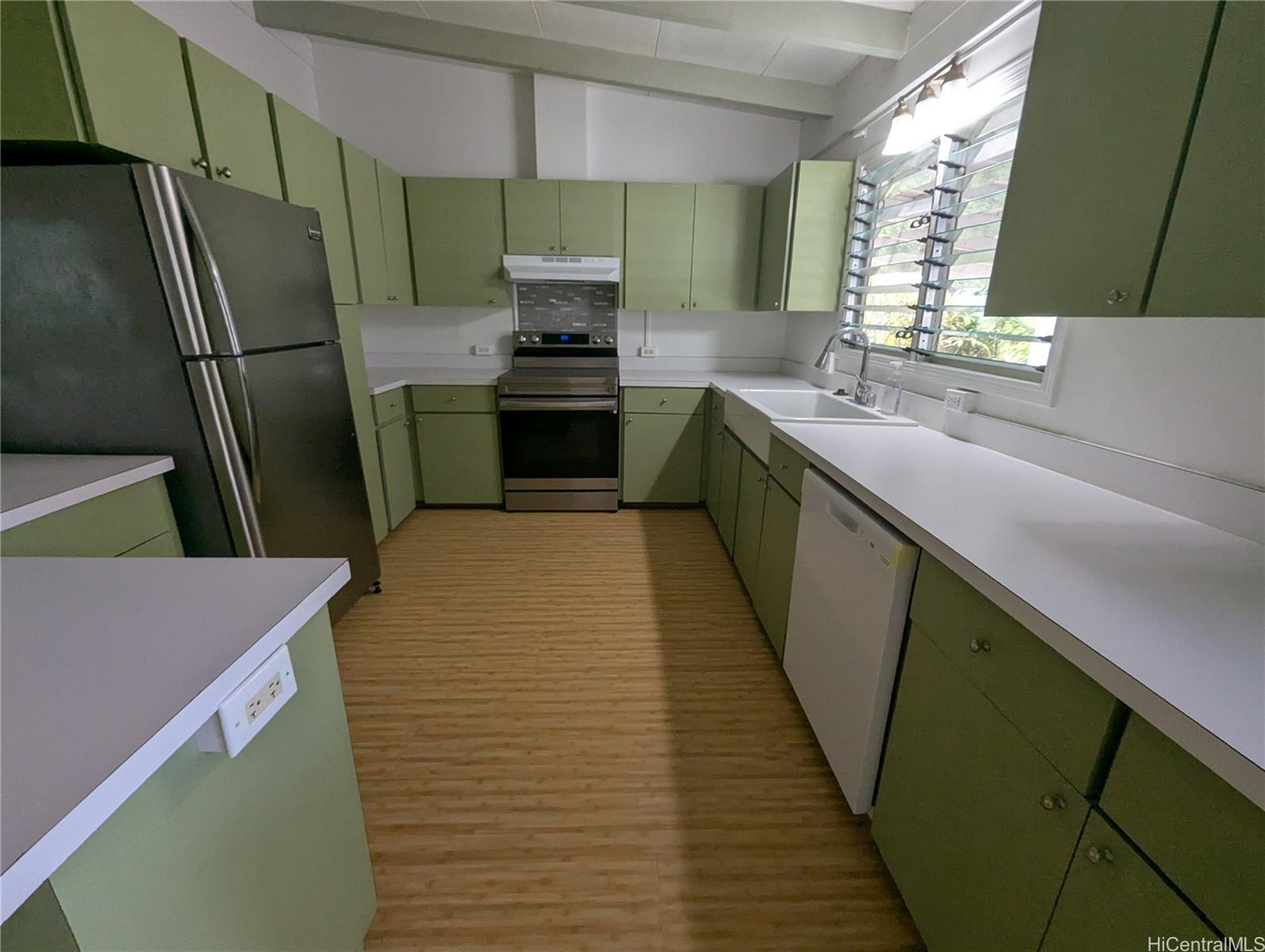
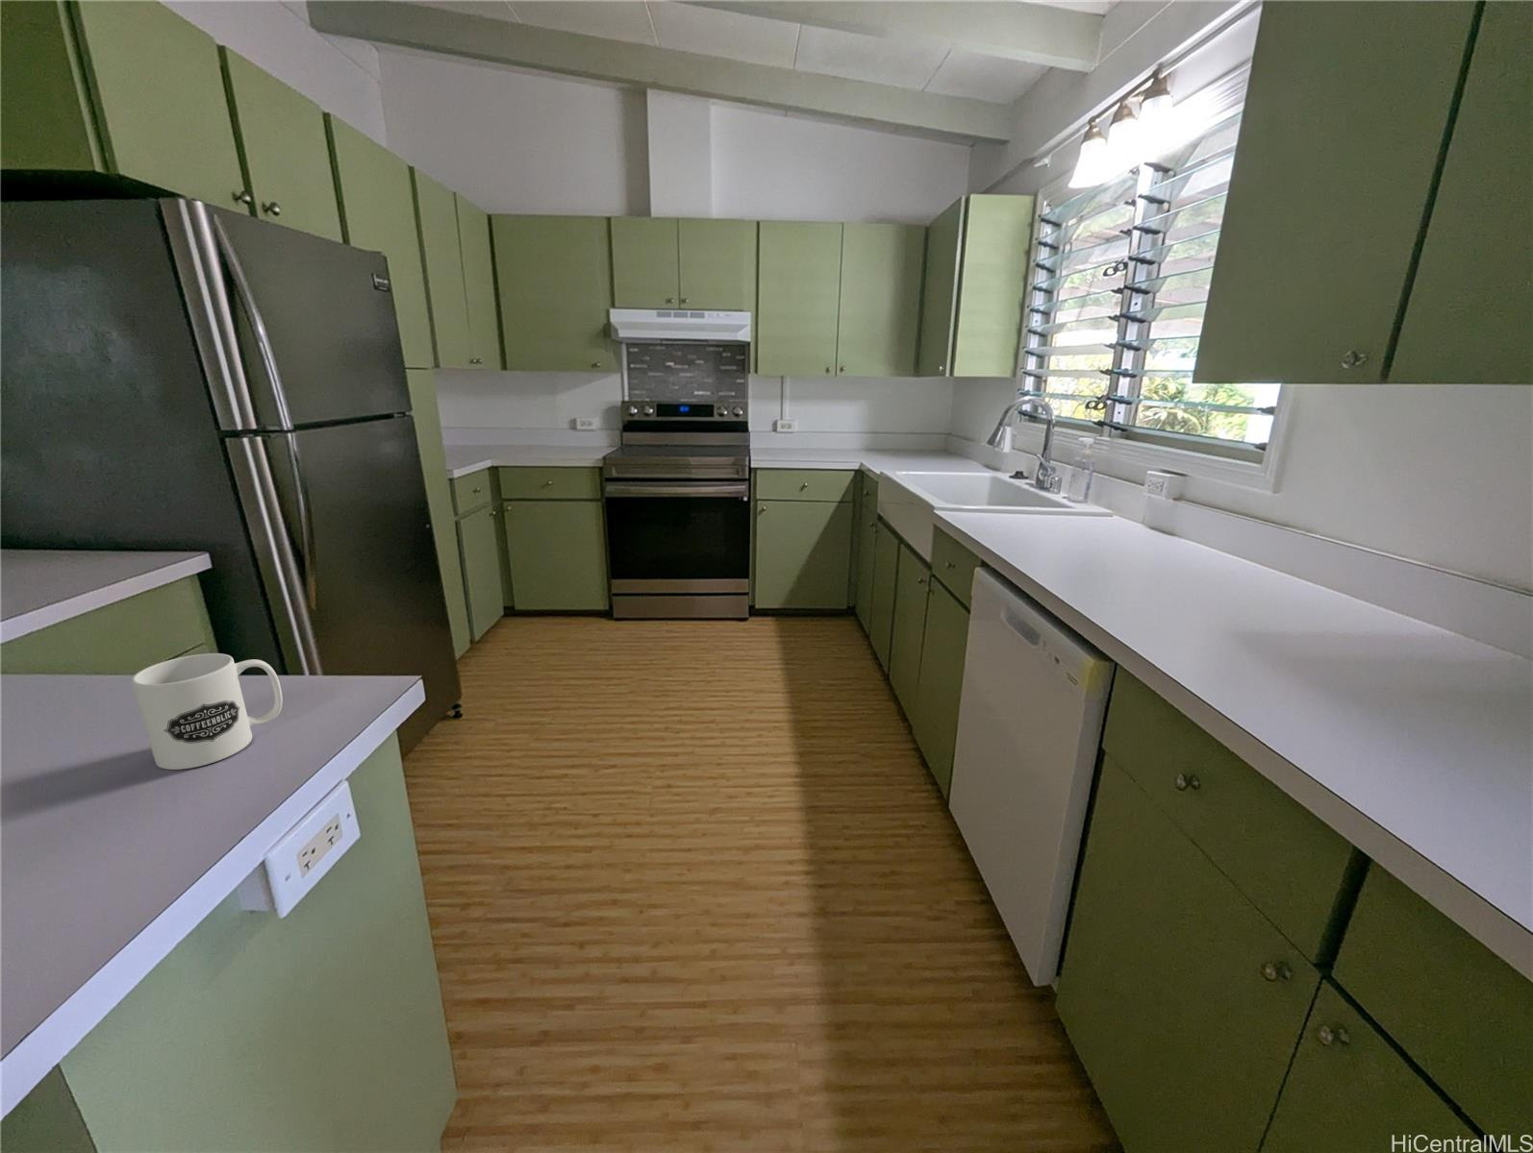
+ mug [131,653,284,770]
